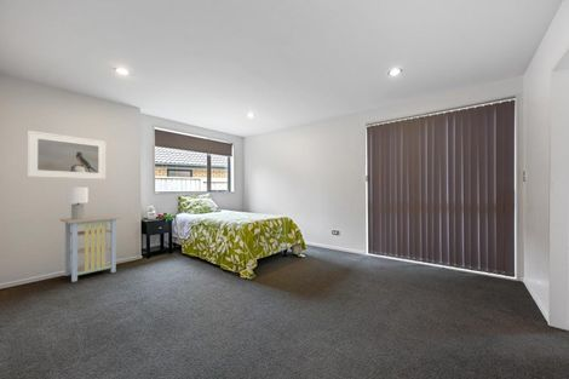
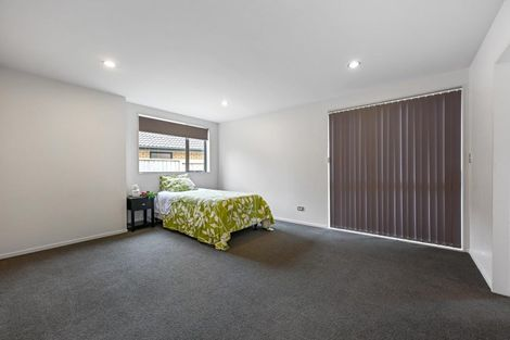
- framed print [27,130,107,180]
- lamp [67,186,90,219]
- shelving unit [59,214,121,283]
